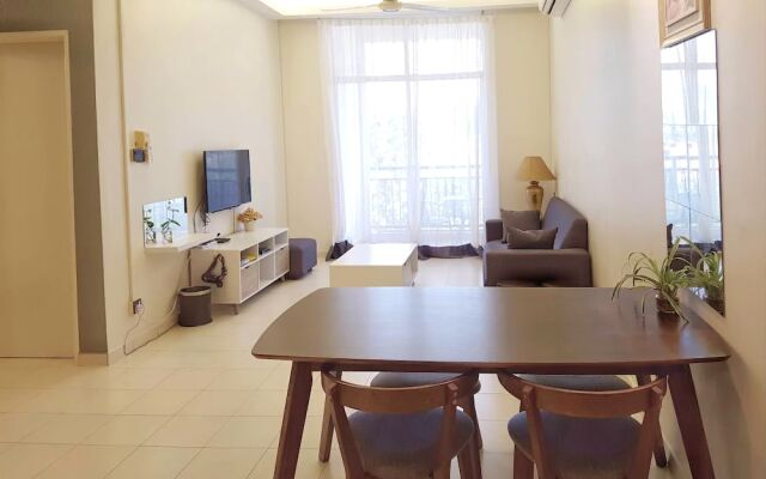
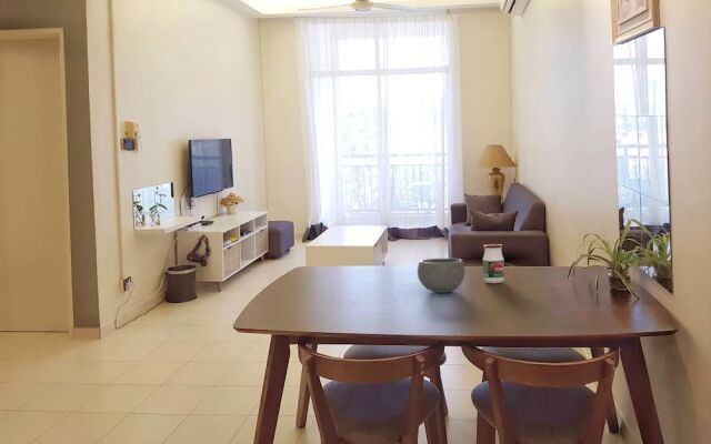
+ bowl [417,258,465,294]
+ jar [482,243,505,284]
